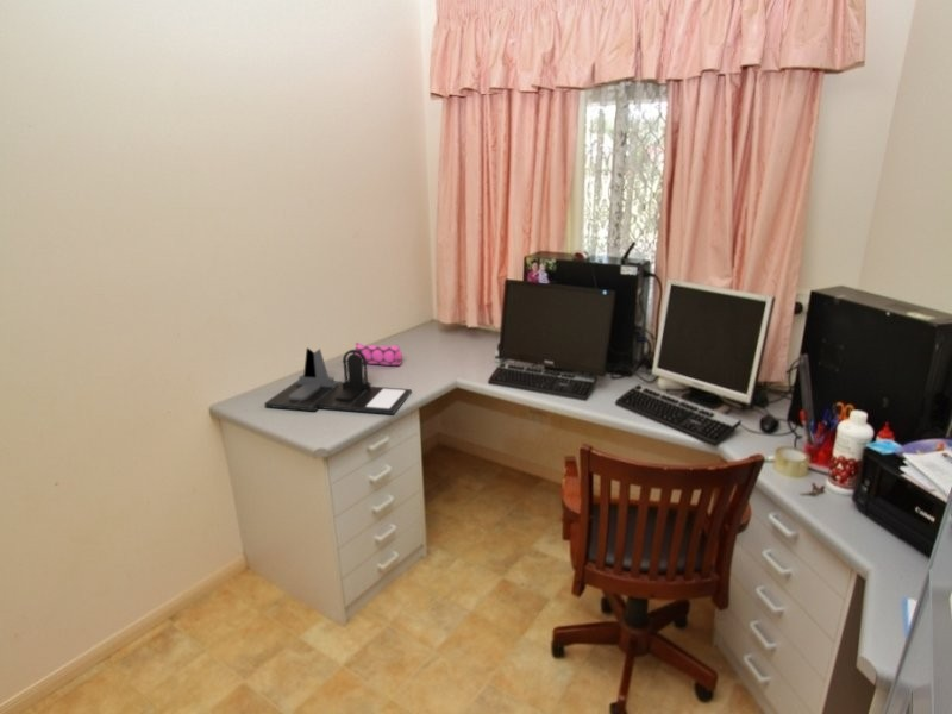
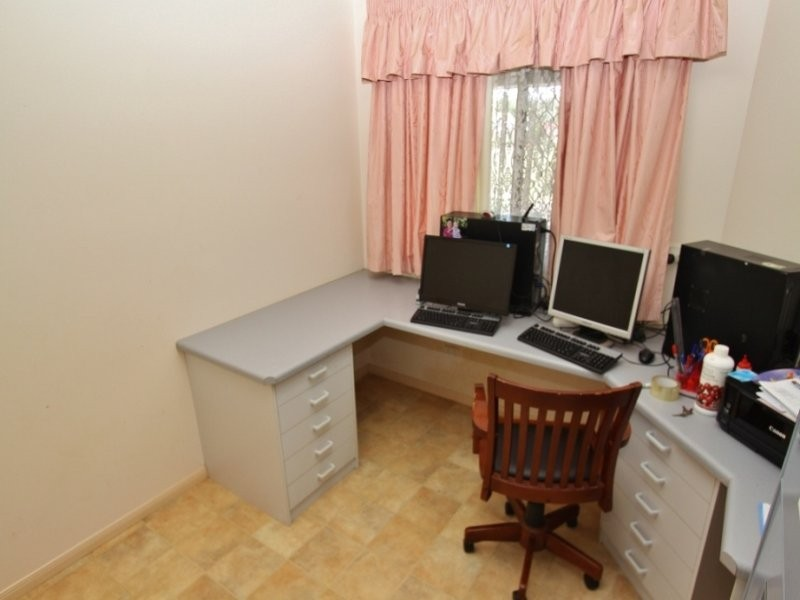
- desk organizer [263,346,413,415]
- pencil case [351,340,403,367]
